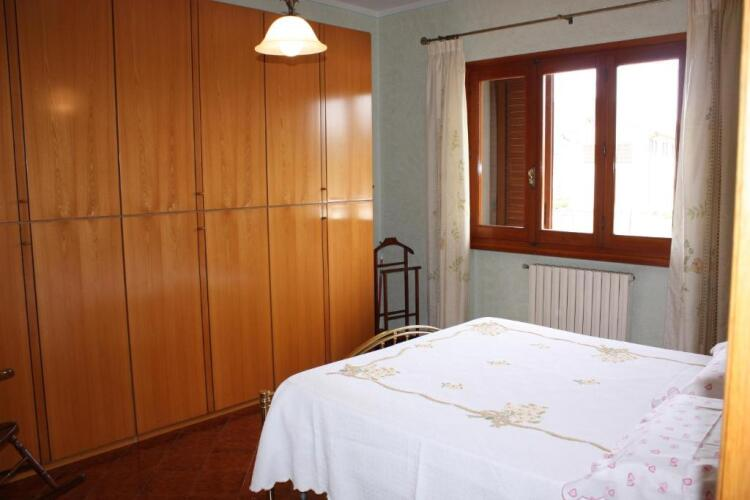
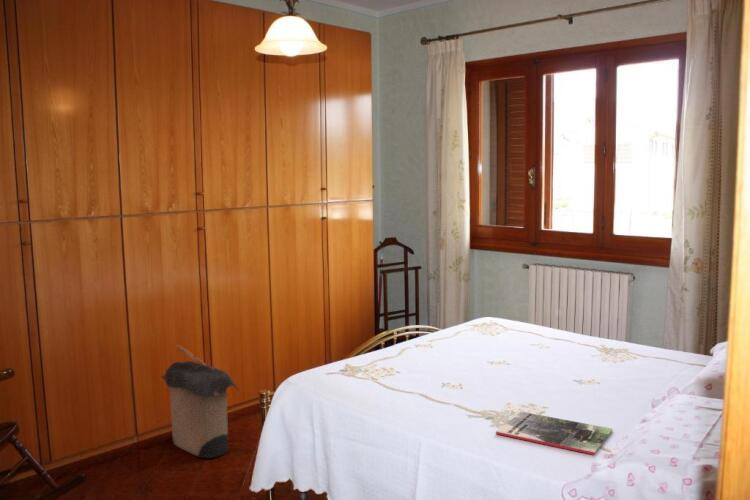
+ magazine [495,411,614,456]
+ laundry hamper [160,344,240,459]
